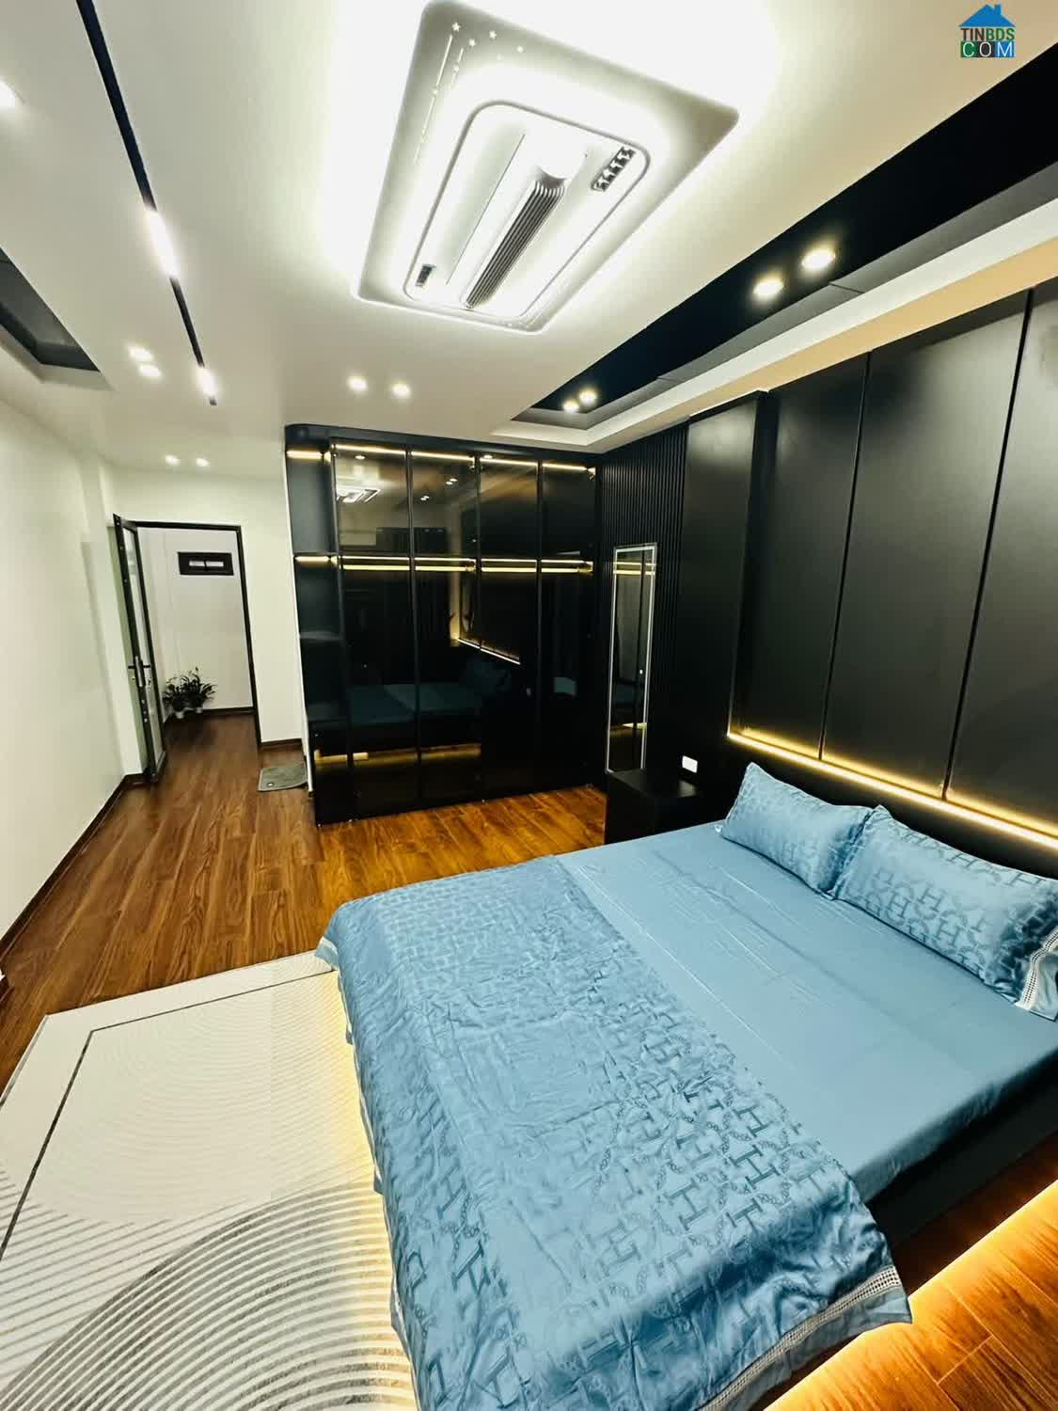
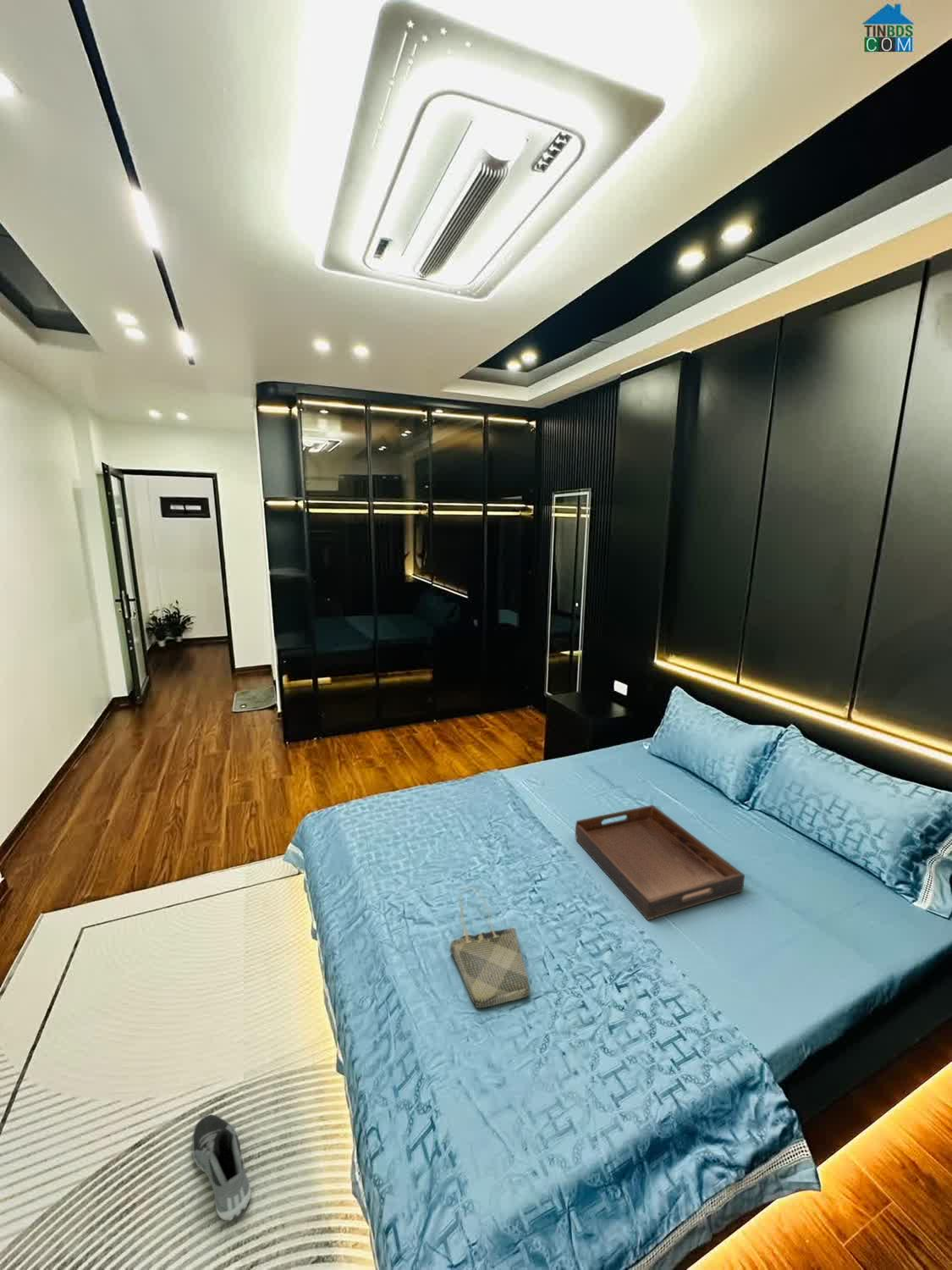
+ serving tray [575,804,746,921]
+ sneaker [191,1113,252,1222]
+ tote bag [449,886,531,1008]
